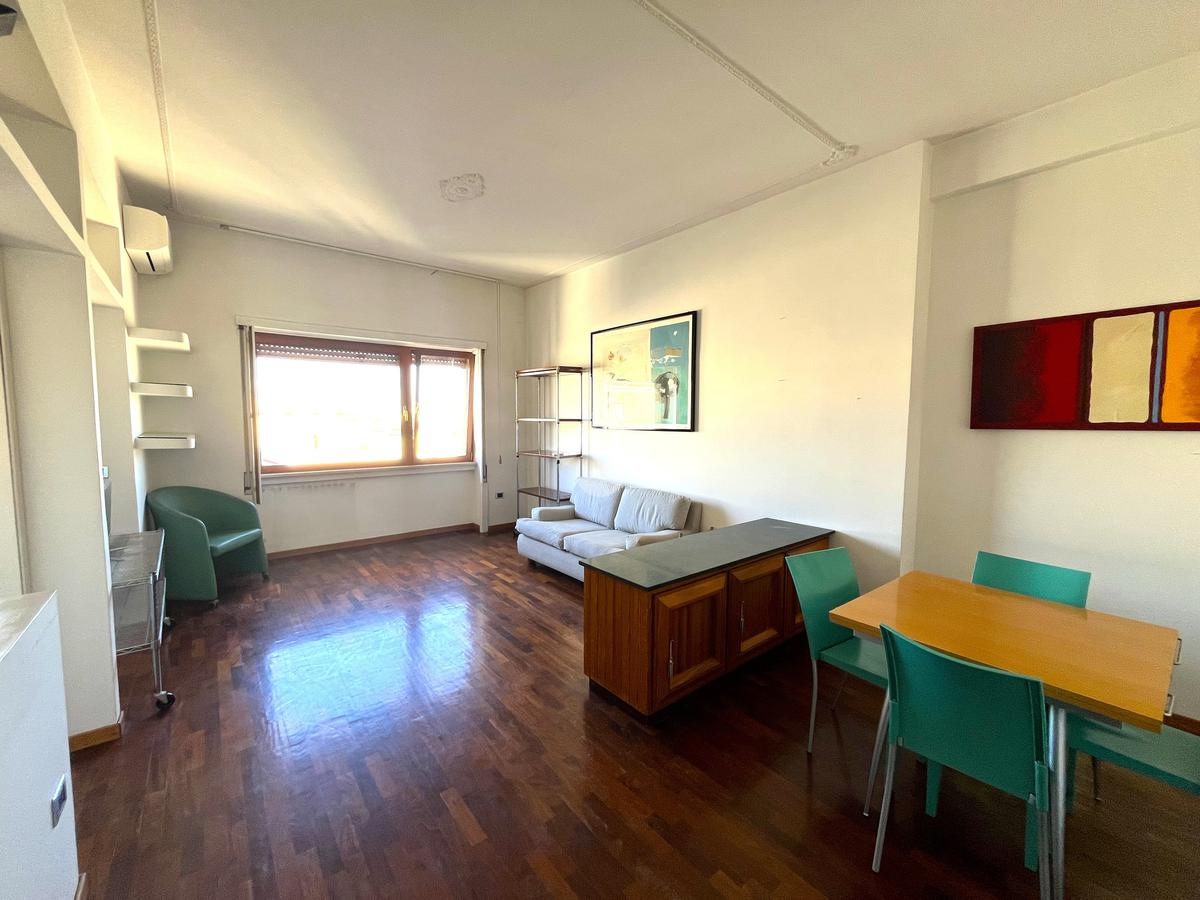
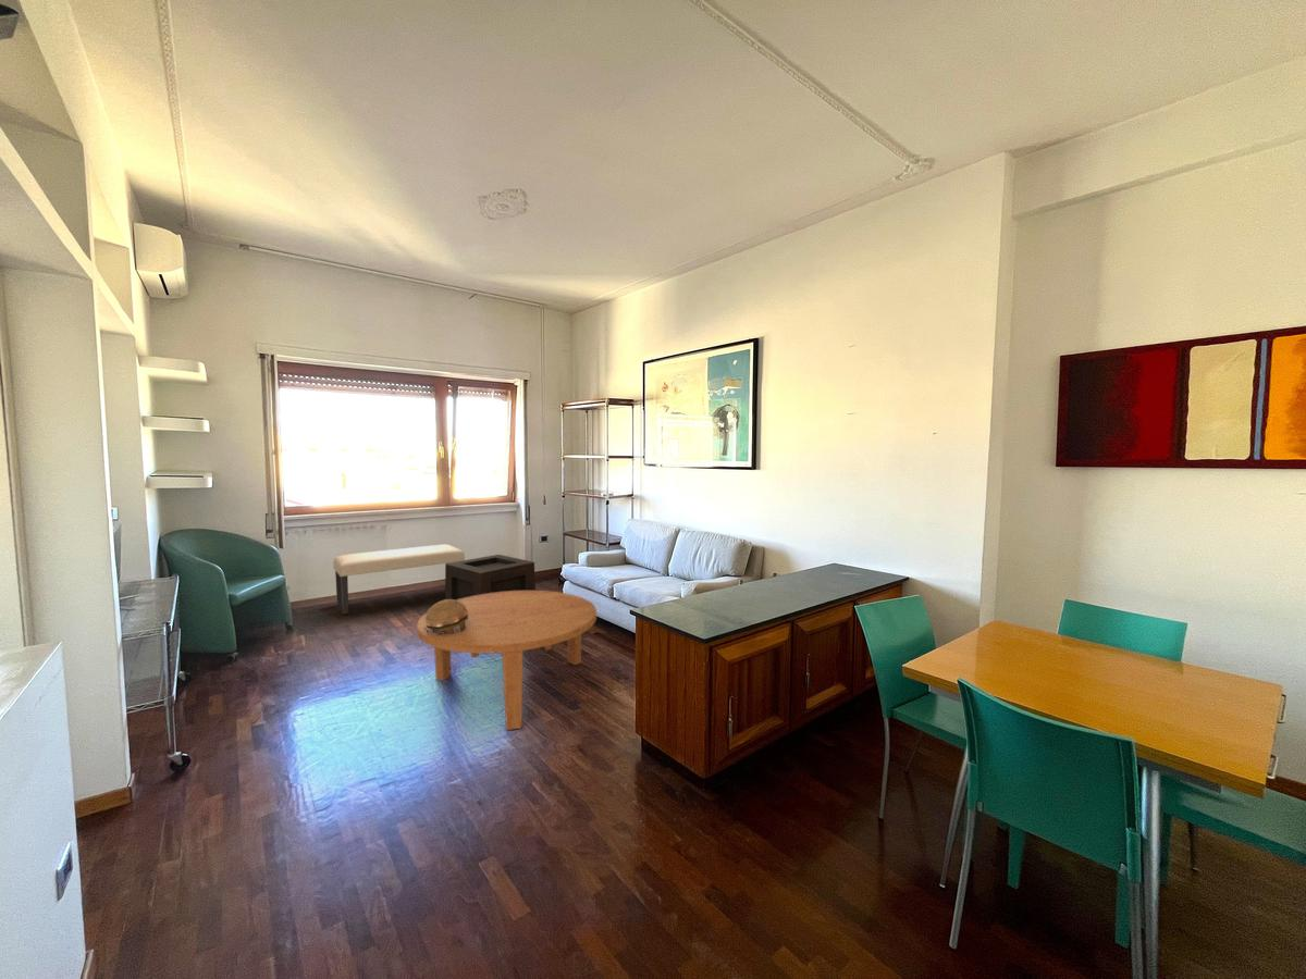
+ wooden crate [444,554,537,600]
+ decorative bowl [424,598,469,634]
+ bench [332,544,466,616]
+ coffee table [416,590,597,731]
